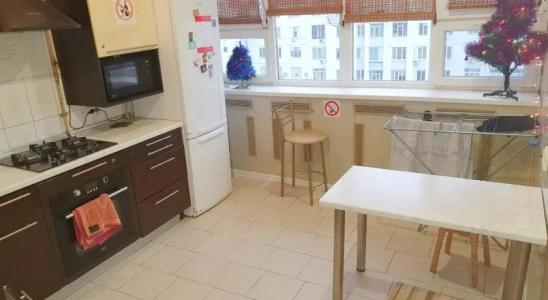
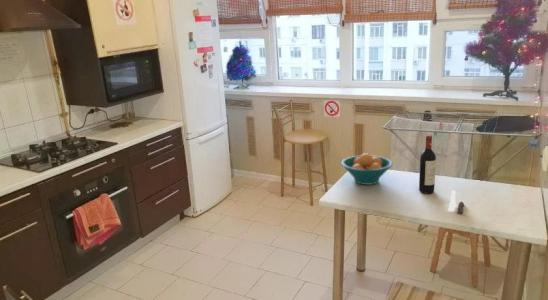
+ salt and pepper shaker set [447,189,465,215]
+ wine bottle [418,134,437,194]
+ fruit bowl [340,152,394,186]
